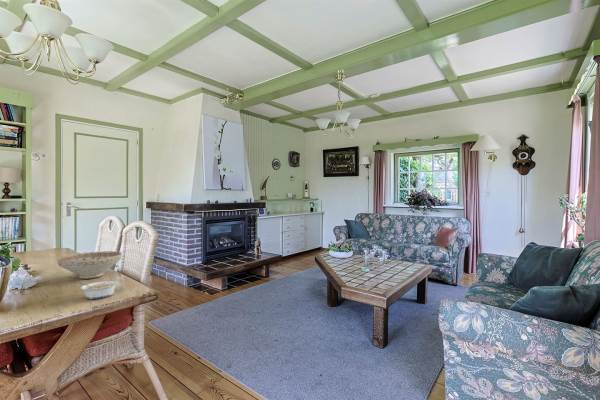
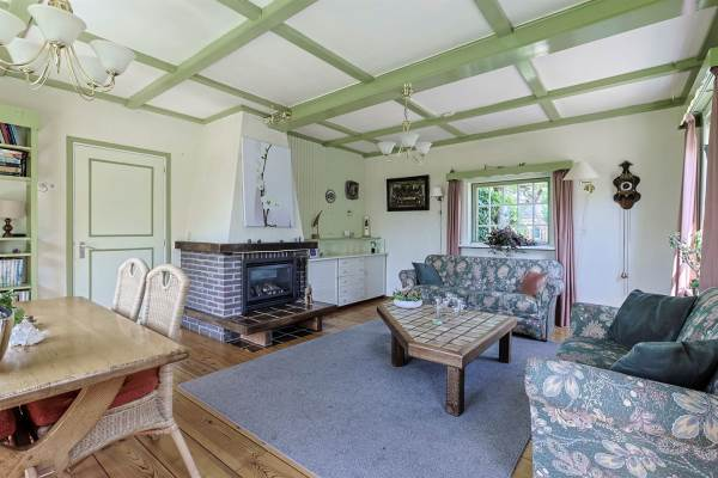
- decorative bowl [57,250,123,280]
- legume [77,280,119,300]
